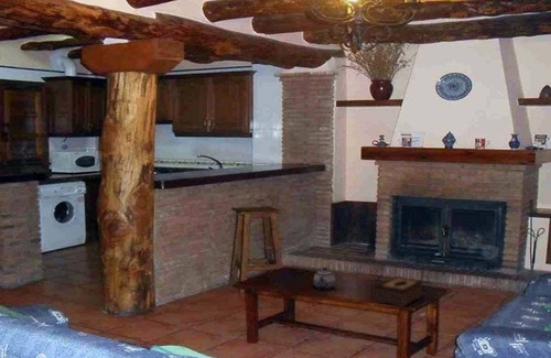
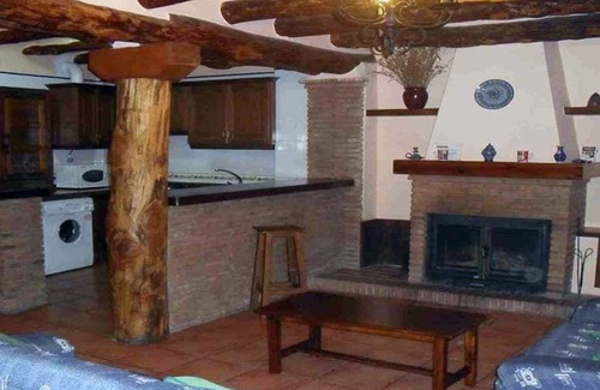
- teapot [313,267,336,291]
- tissue box [376,275,423,308]
